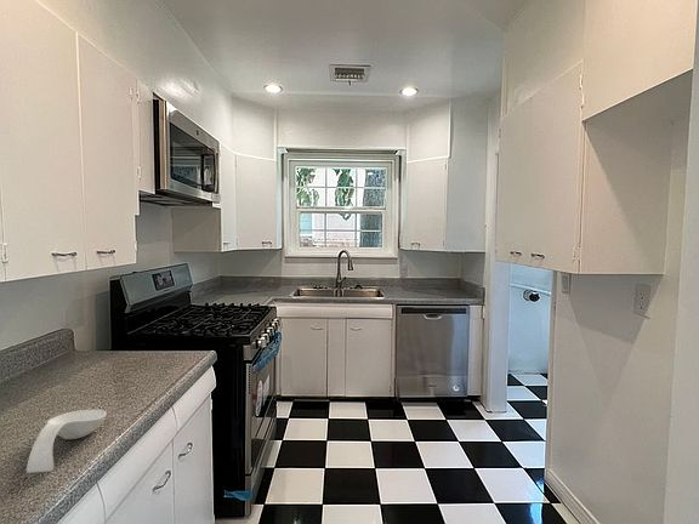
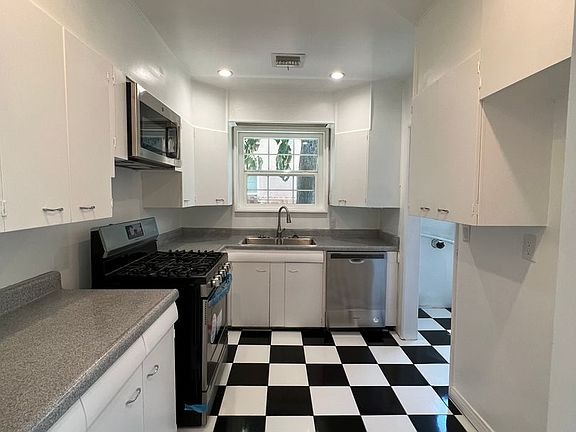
- spoon rest [25,409,108,474]
